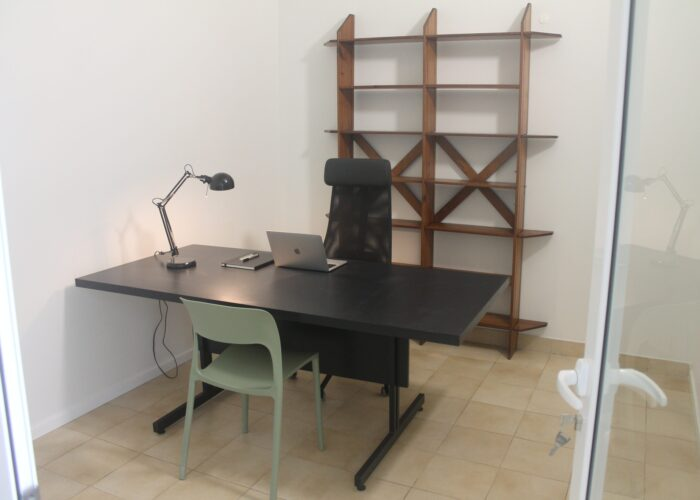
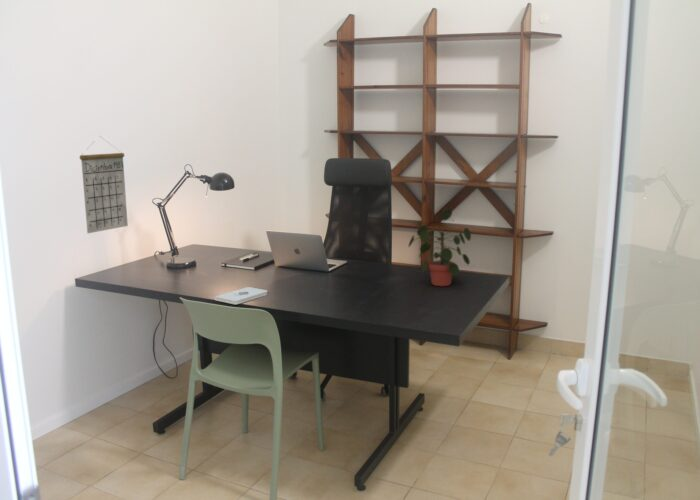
+ potted plant [408,208,472,287]
+ notepad [214,286,268,305]
+ calendar [79,136,129,234]
